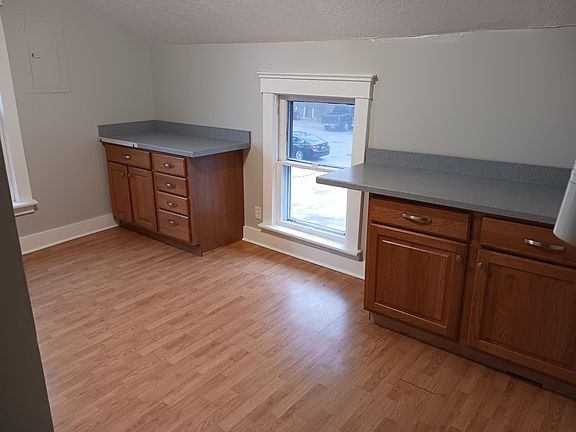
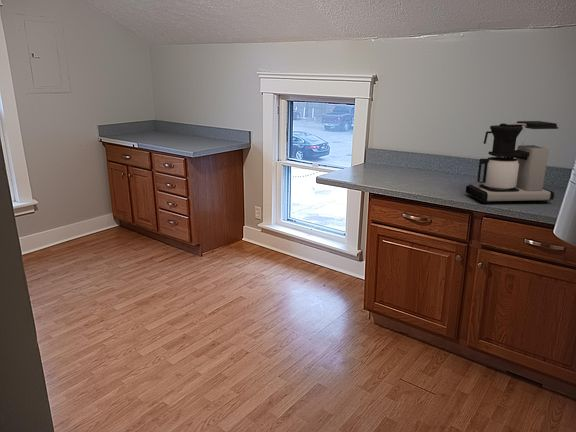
+ coffee maker [465,120,559,204]
